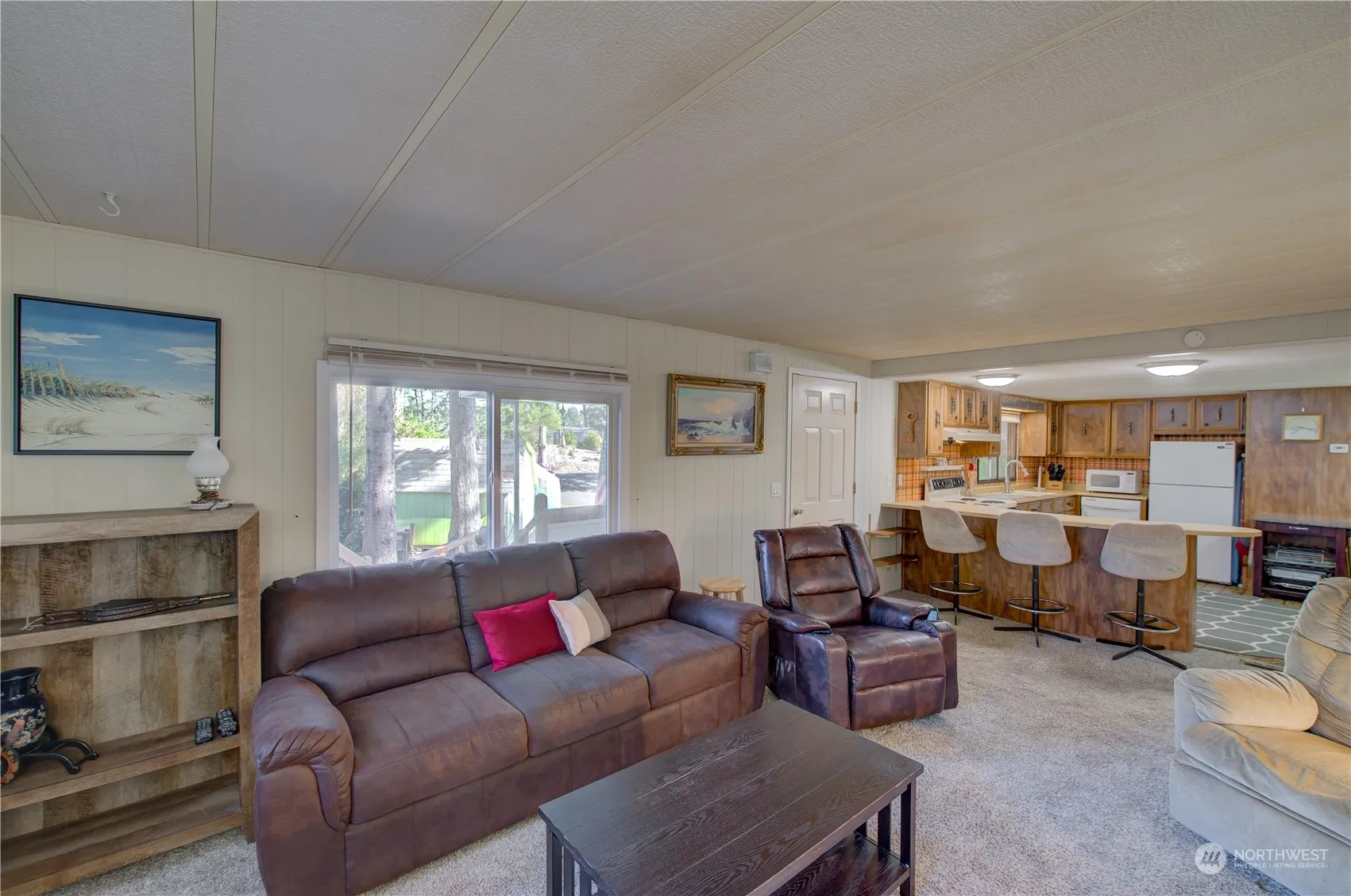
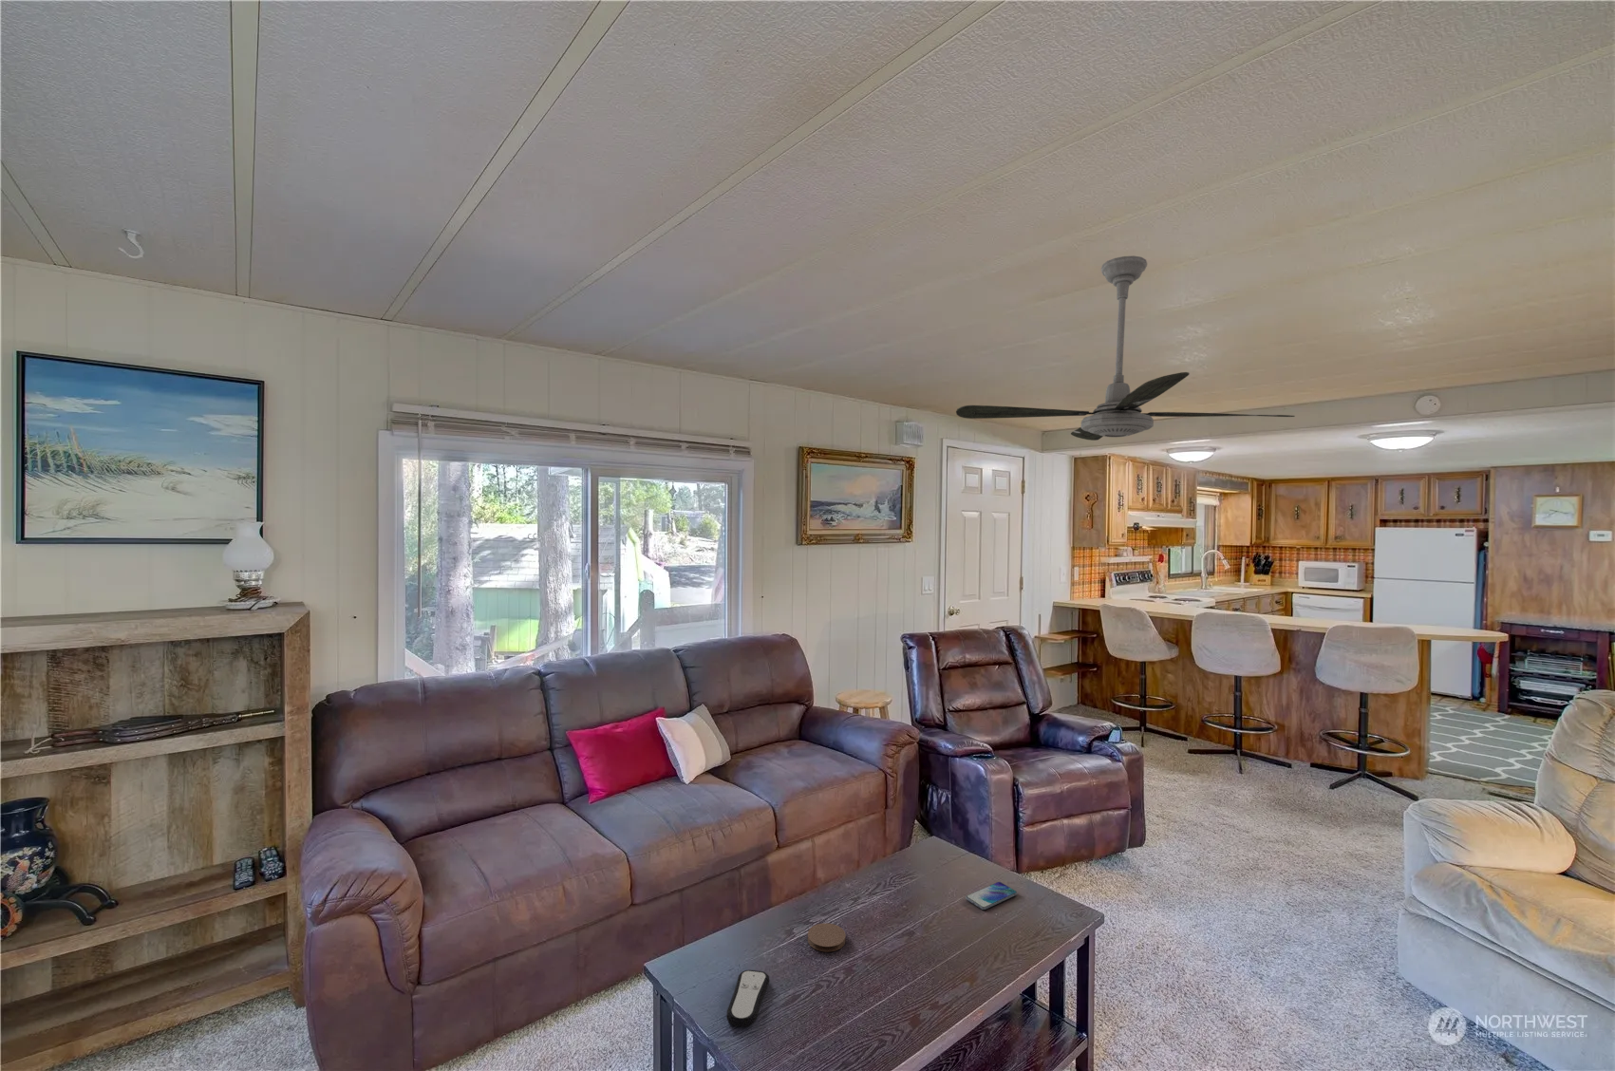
+ remote control [726,969,770,1028]
+ coaster [807,922,846,954]
+ ceiling fan [955,256,1296,441]
+ smartphone [965,881,1017,911]
